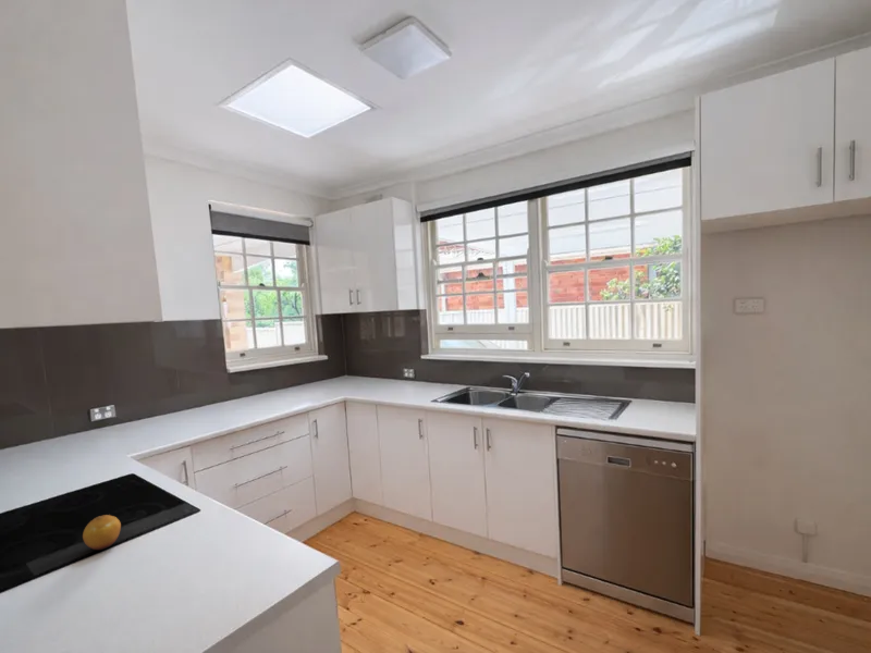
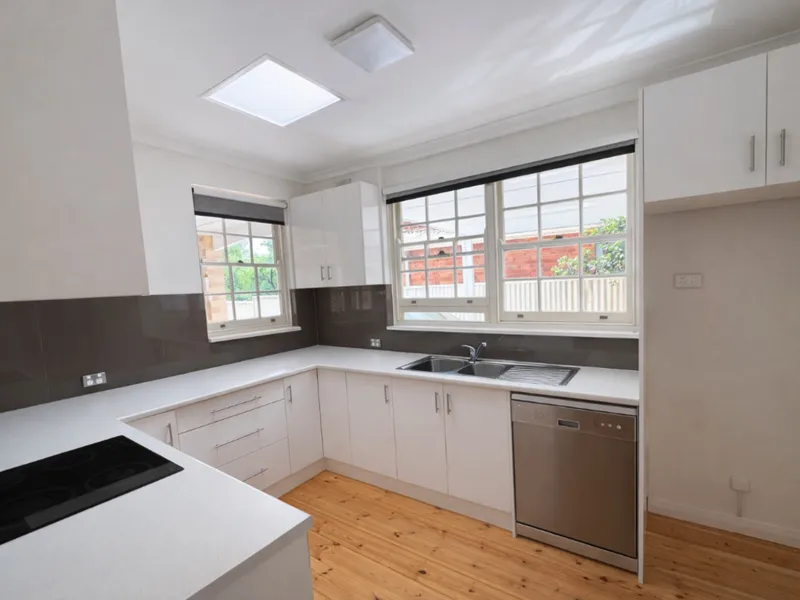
- fruit [82,514,122,551]
